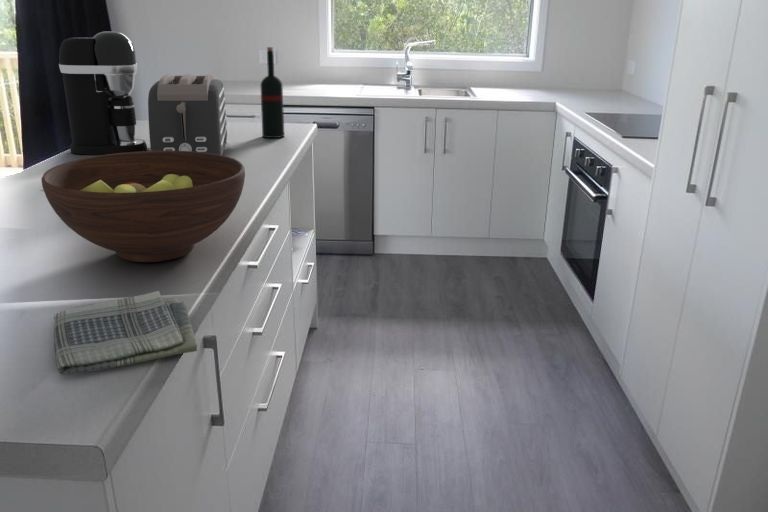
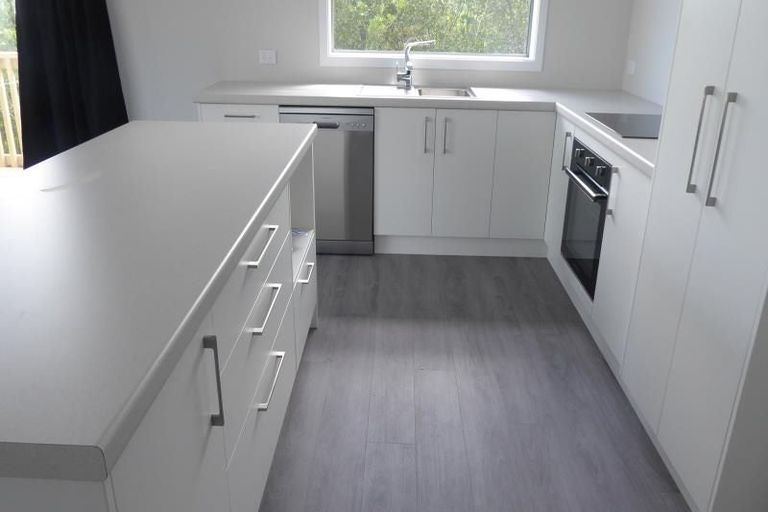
- wine bottle [259,46,285,139]
- coffee maker [58,30,148,155]
- dish towel [53,290,198,376]
- fruit bowl [41,150,246,263]
- toaster [147,73,228,155]
